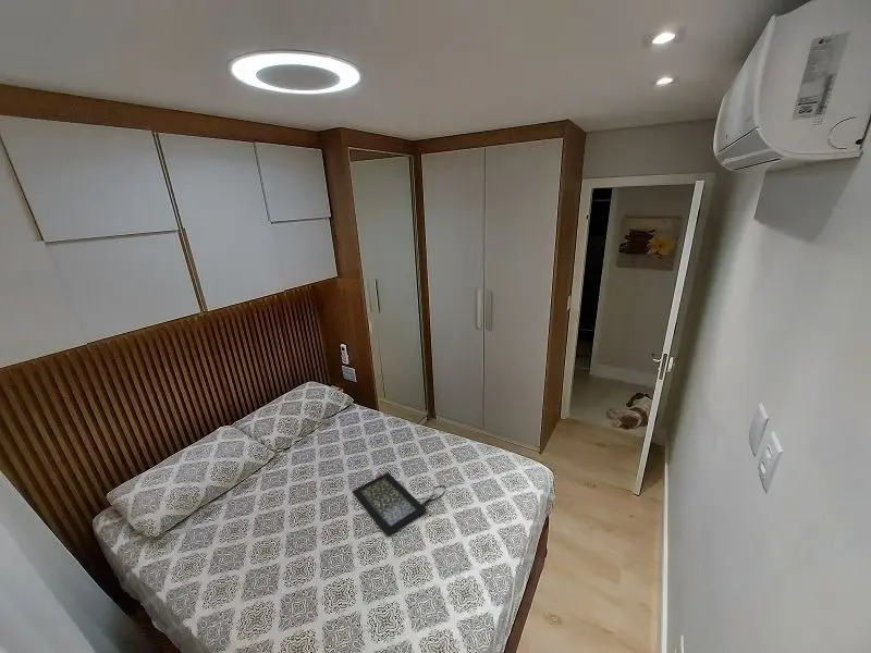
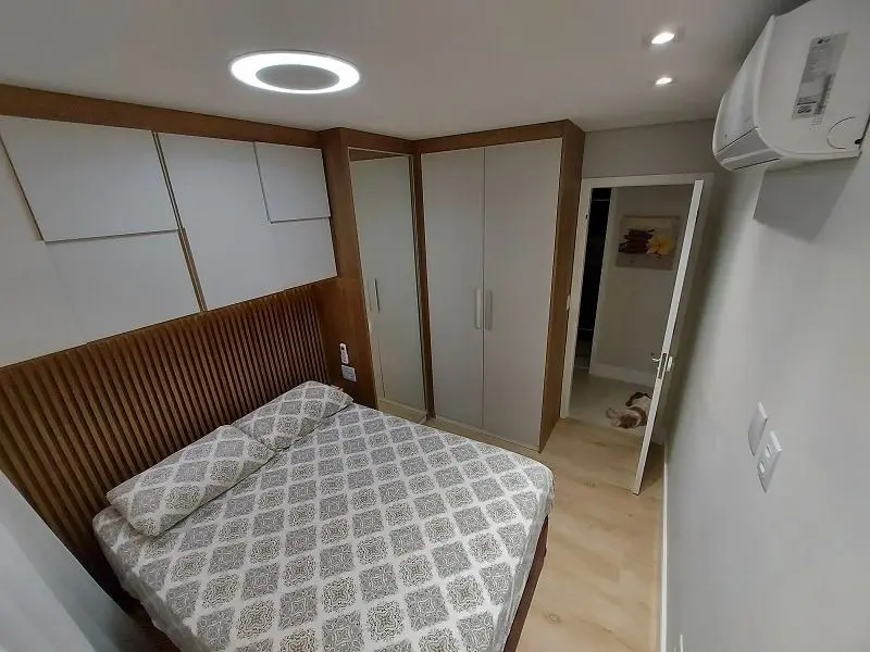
- clutch bag [352,471,447,537]
